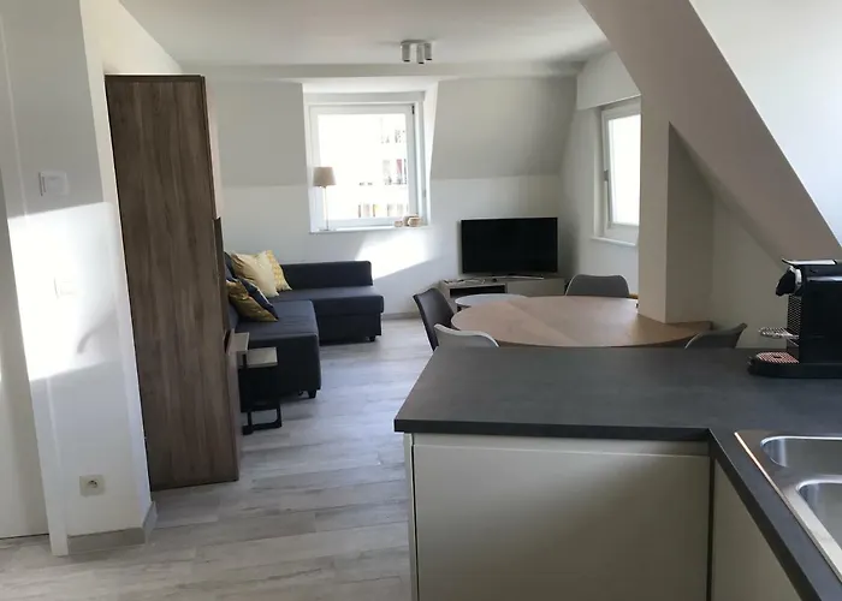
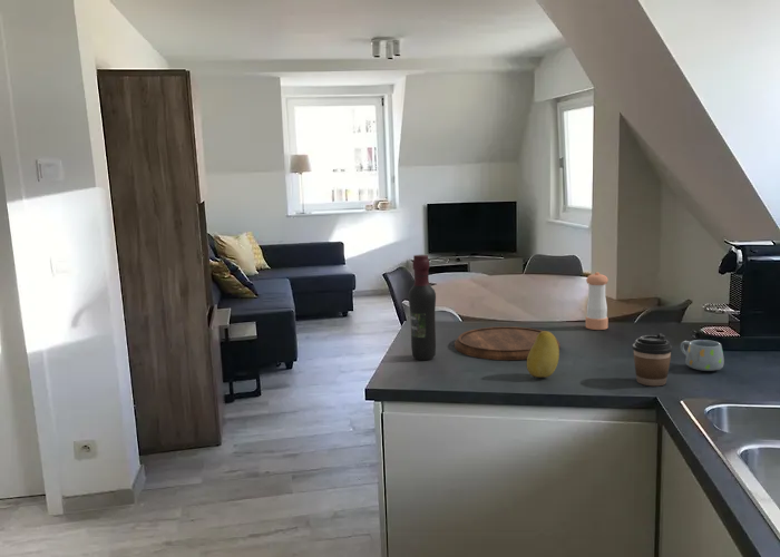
+ pepper shaker [585,271,610,331]
+ wine bottle [408,254,437,361]
+ mug [680,339,725,372]
+ coffee cup [632,333,673,387]
+ fruit [526,330,560,379]
+ cutting board [454,325,560,361]
